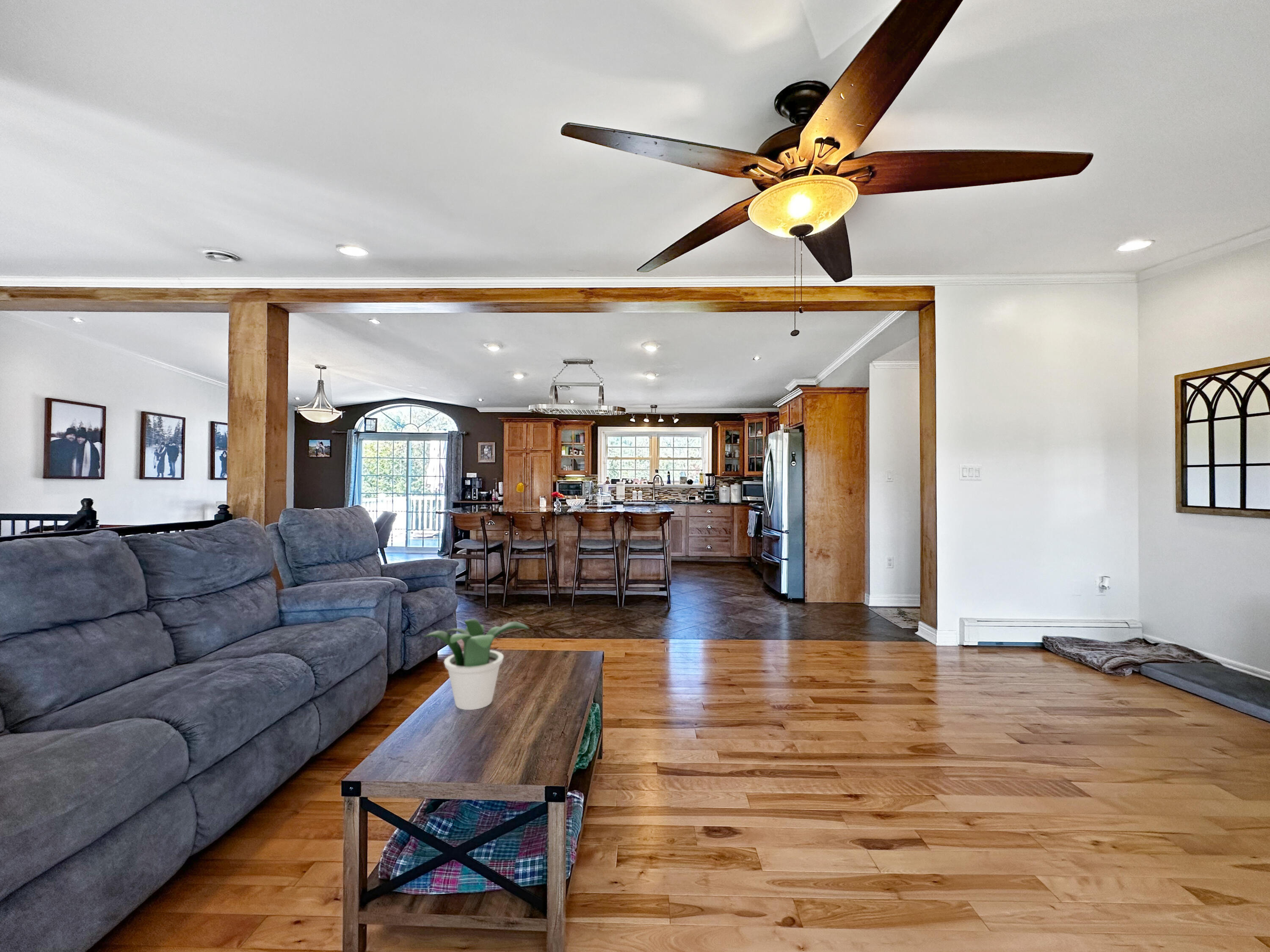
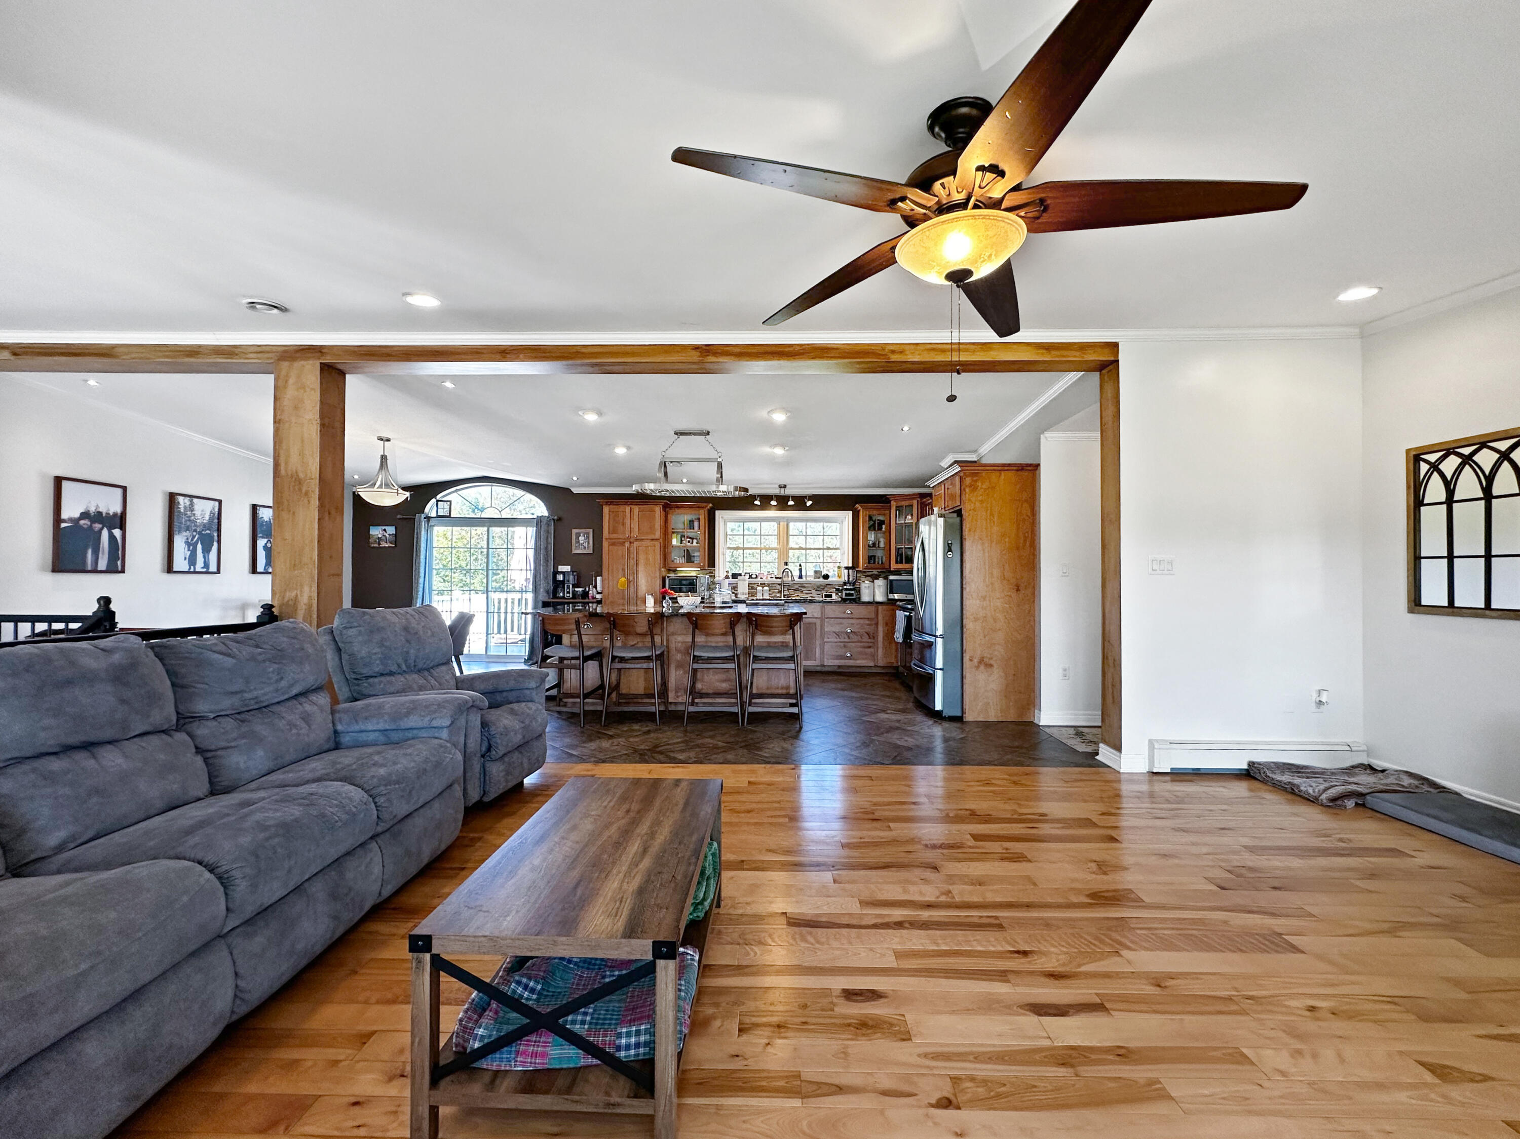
- potted plant [423,618,530,710]
